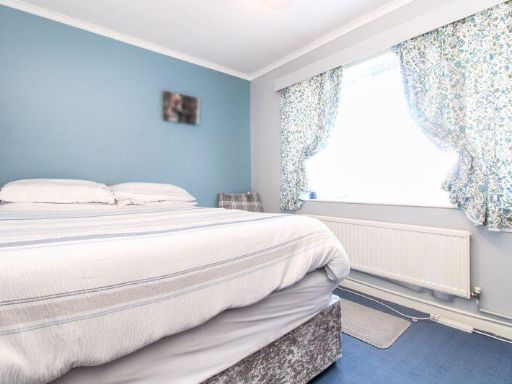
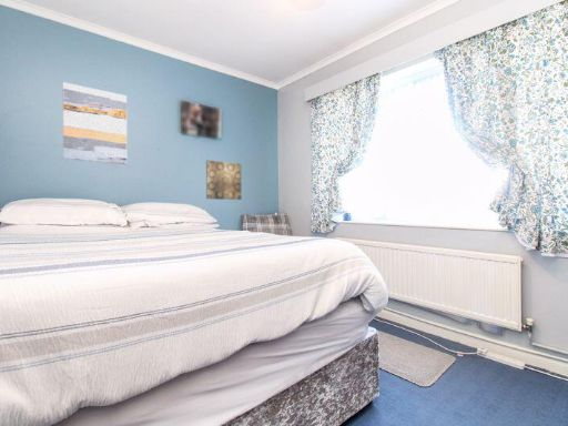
+ wall art [62,81,128,165]
+ wall art [205,160,243,201]
